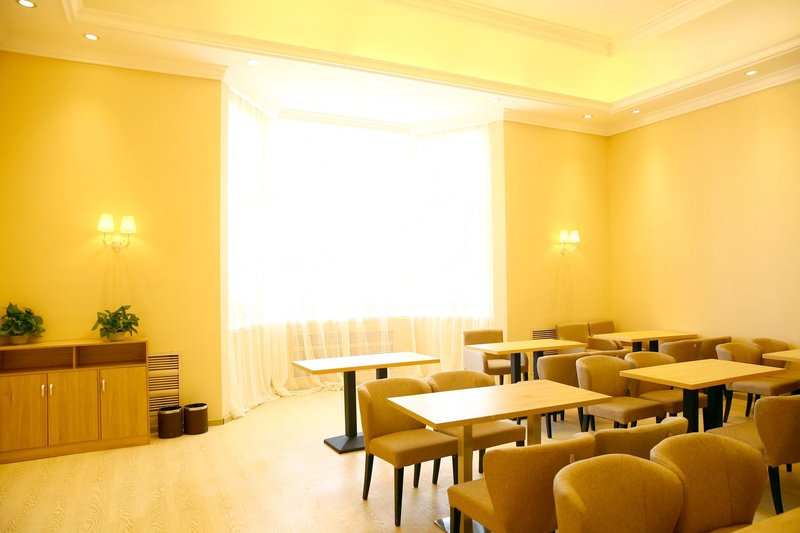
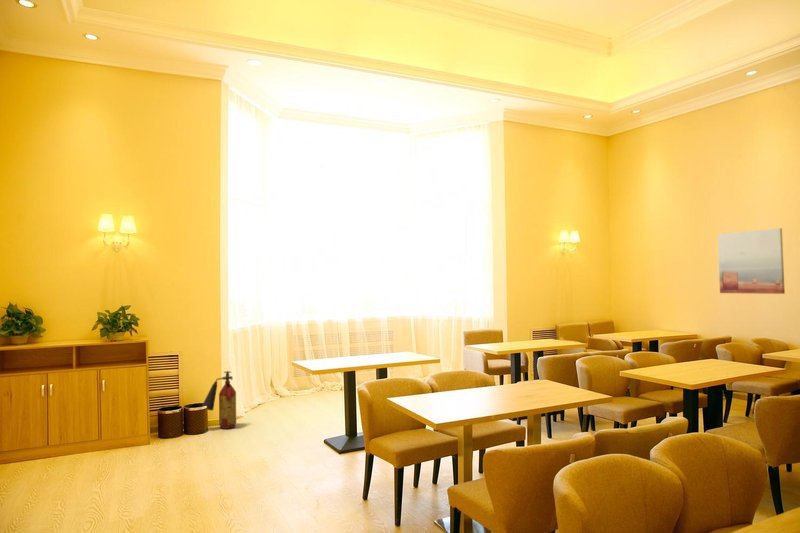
+ wall art [717,227,786,295]
+ fire extinguisher [201,370,237,430]
